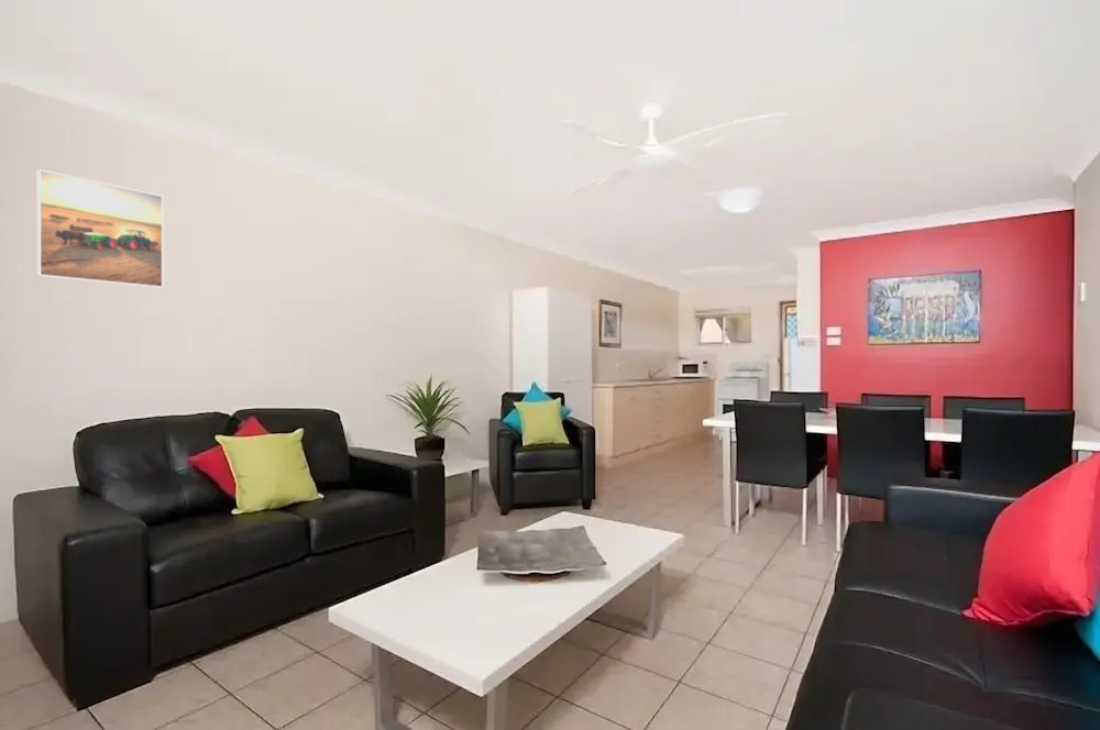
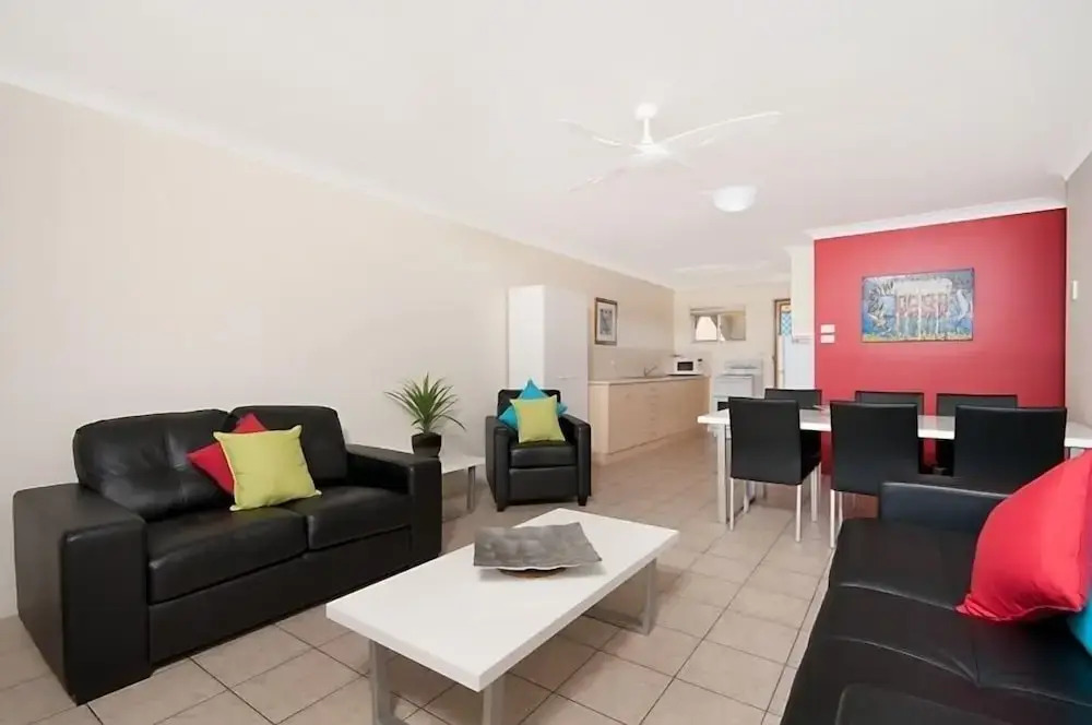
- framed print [36,168,164,289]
